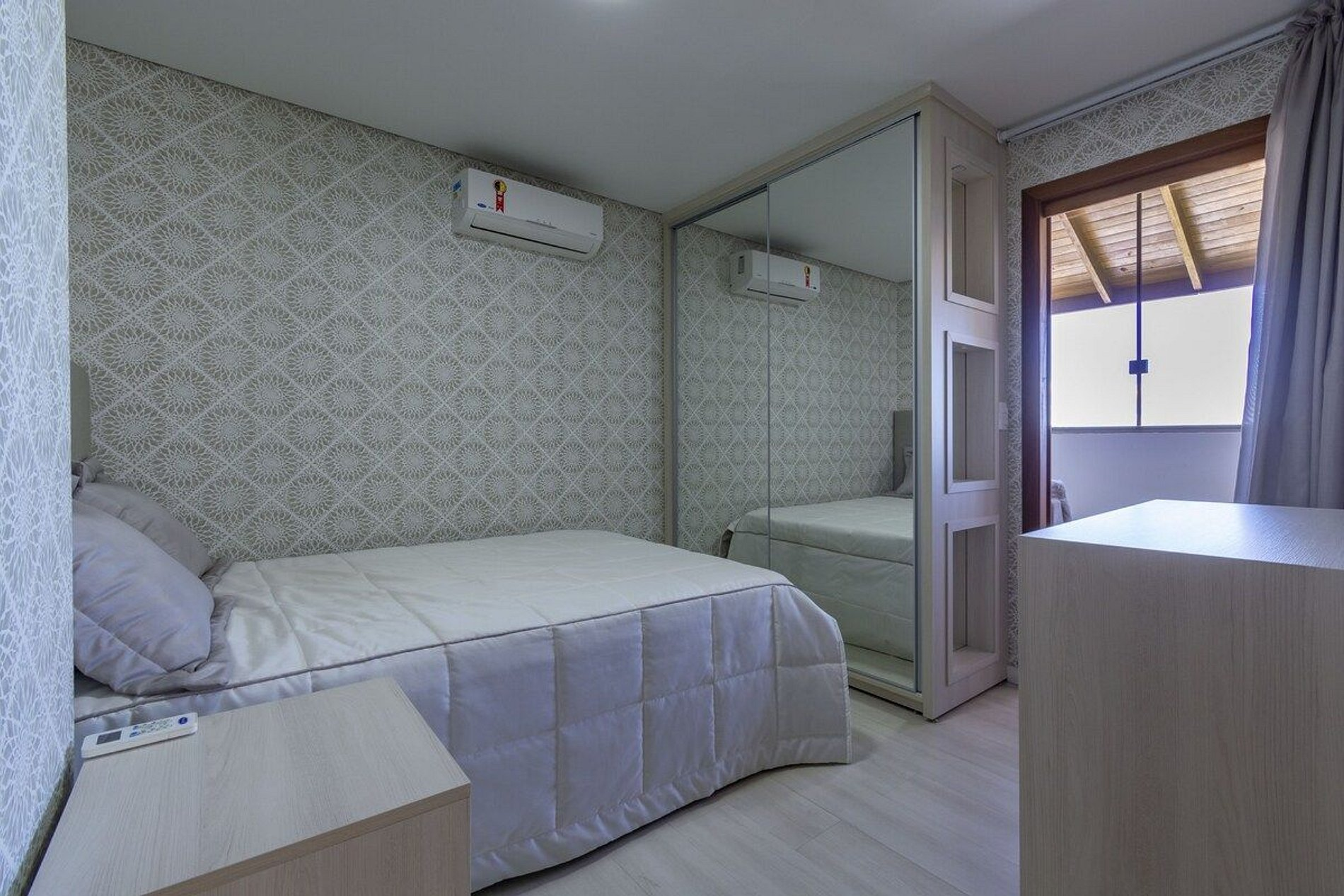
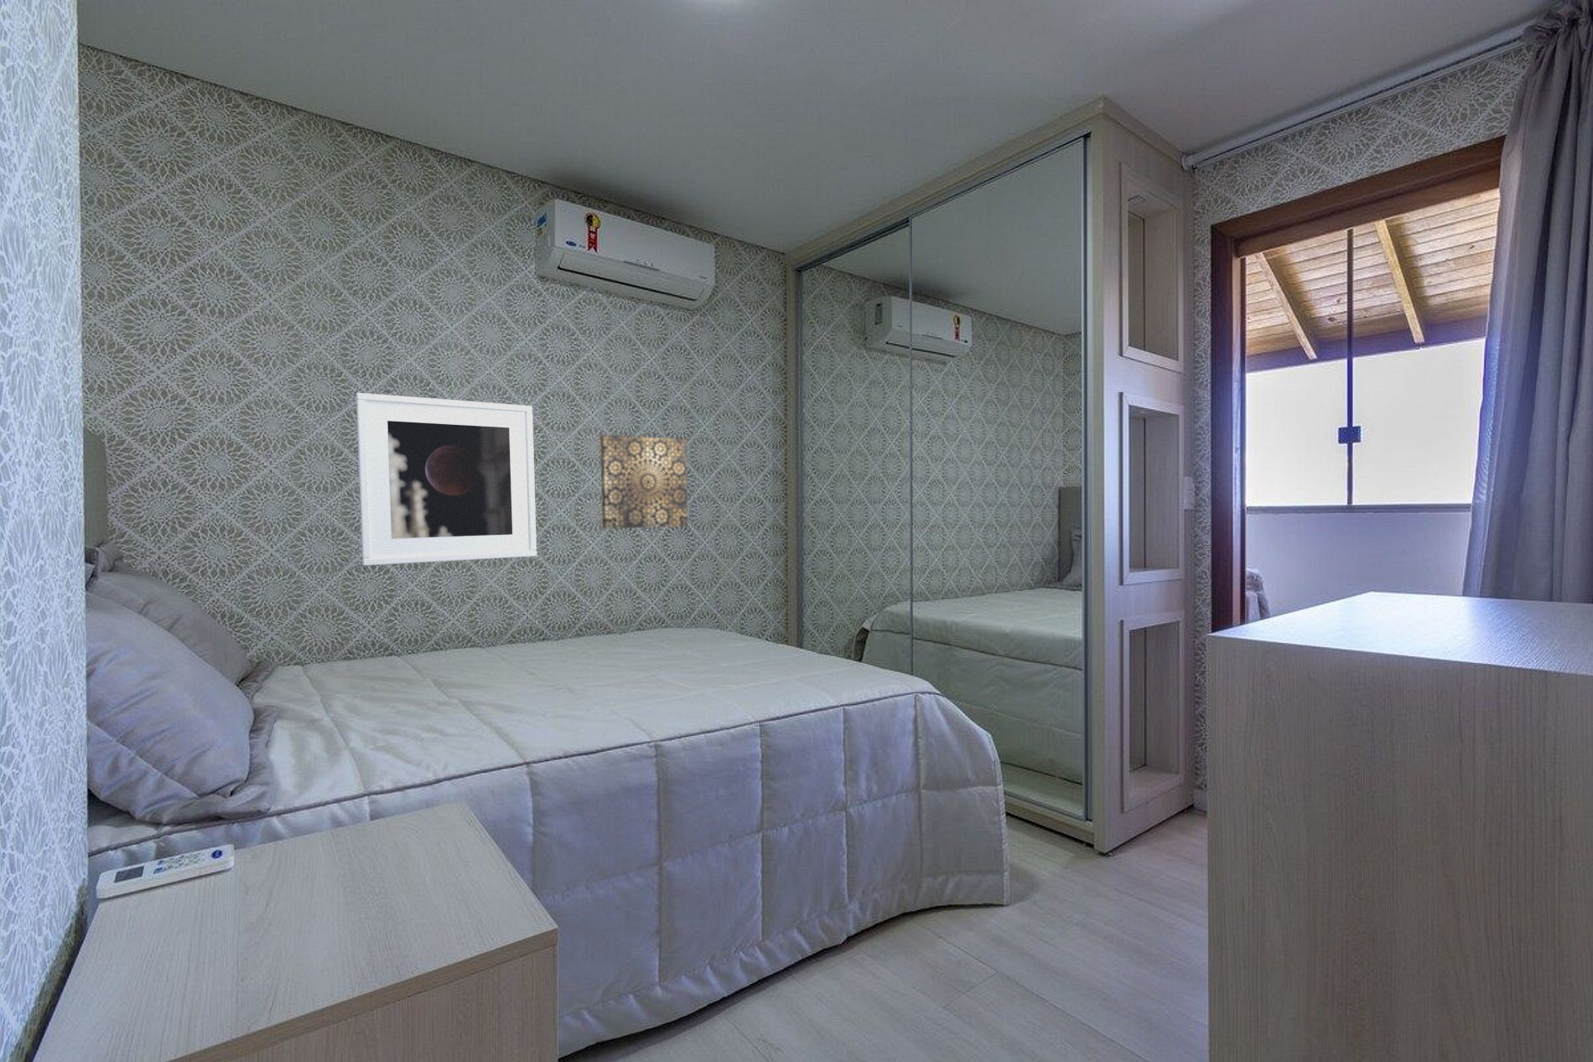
+ wall art [599,434,689,530]
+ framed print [356,392,537,567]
